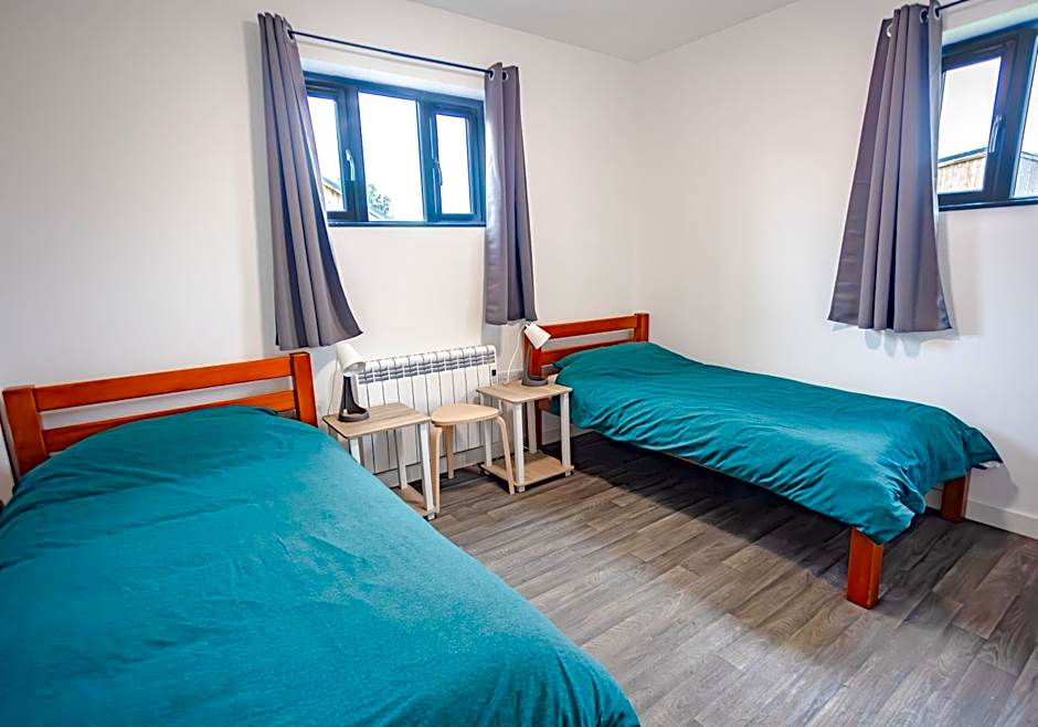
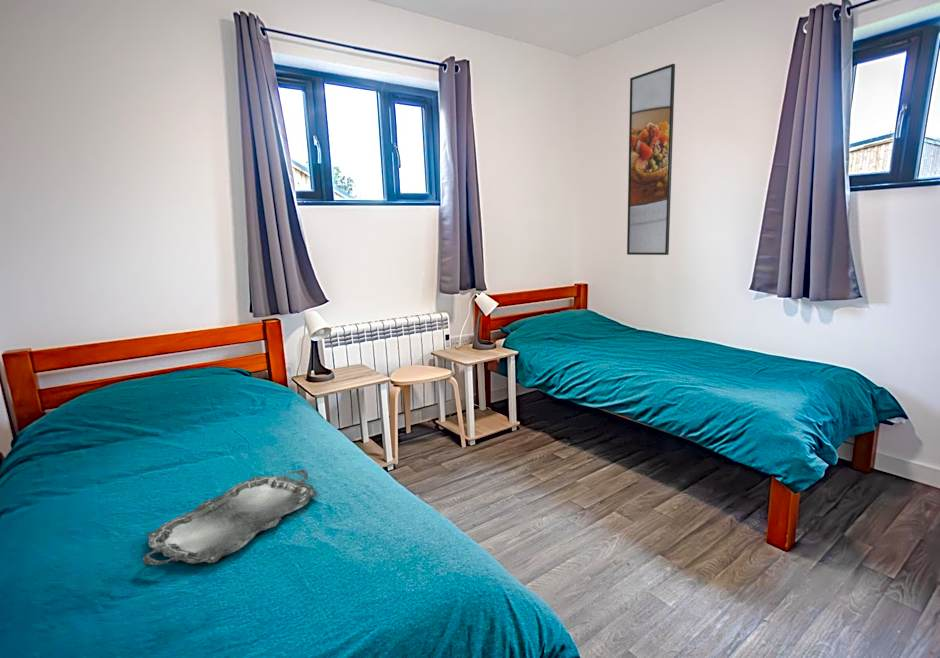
+ serving tray [141,469,319,566]
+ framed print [626,63,676,256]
